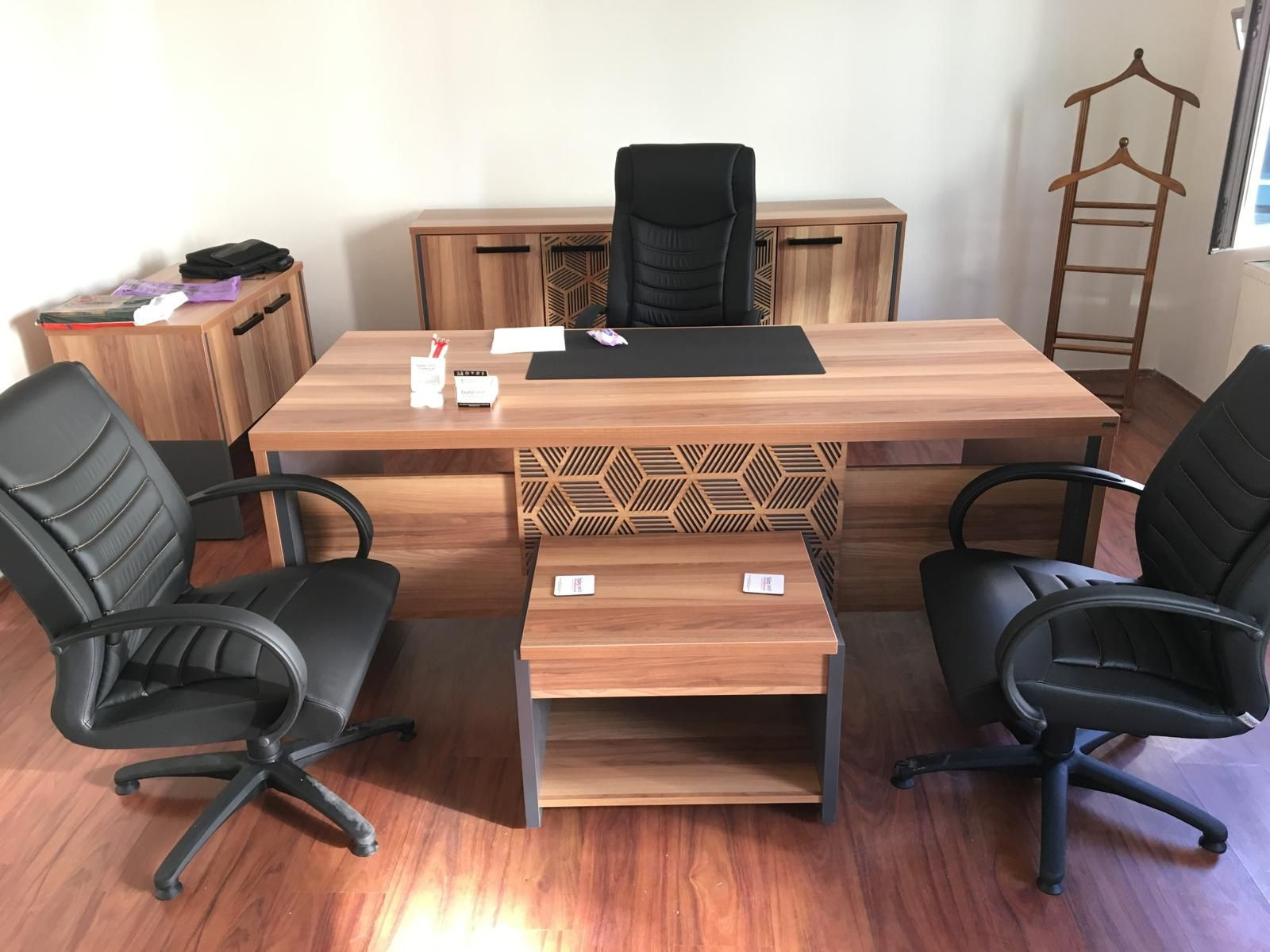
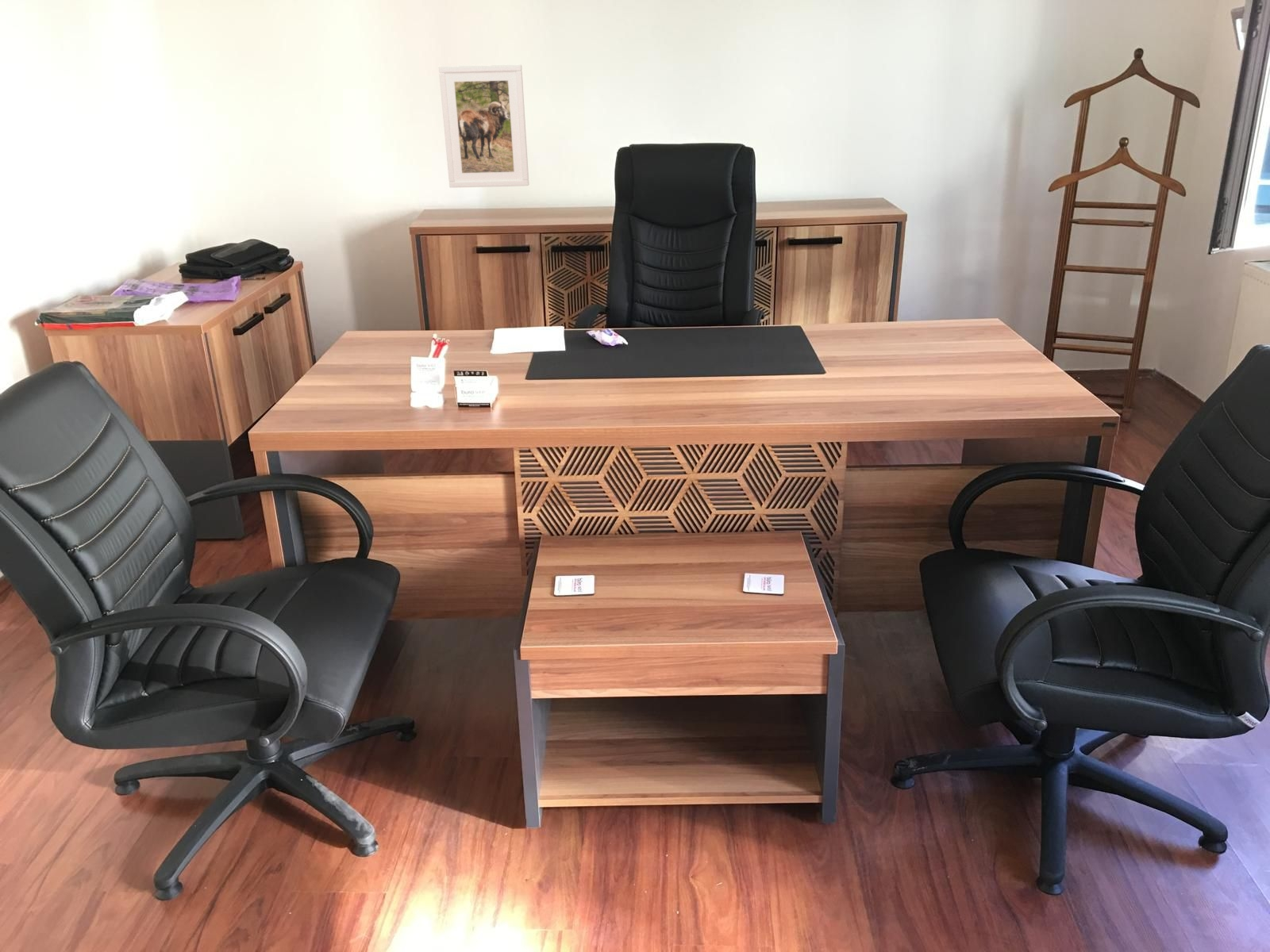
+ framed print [438,64,529,188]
